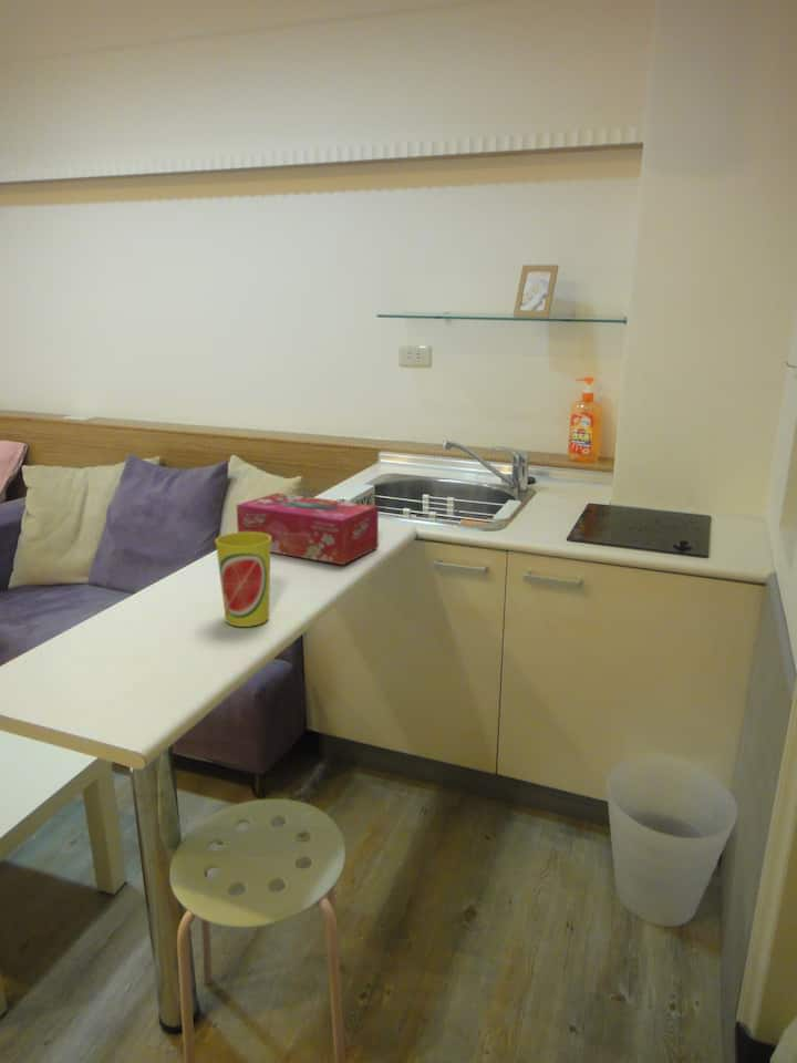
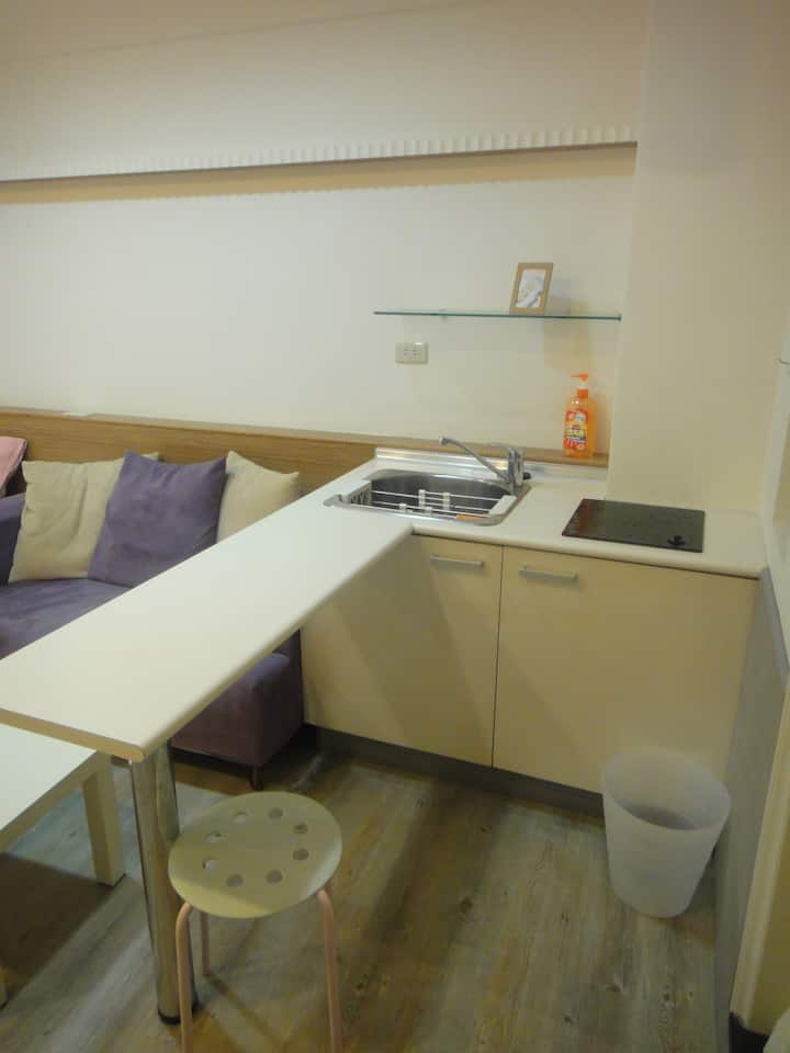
- cup [215,532,271,628]
- tissue box [236,492,380,566]
